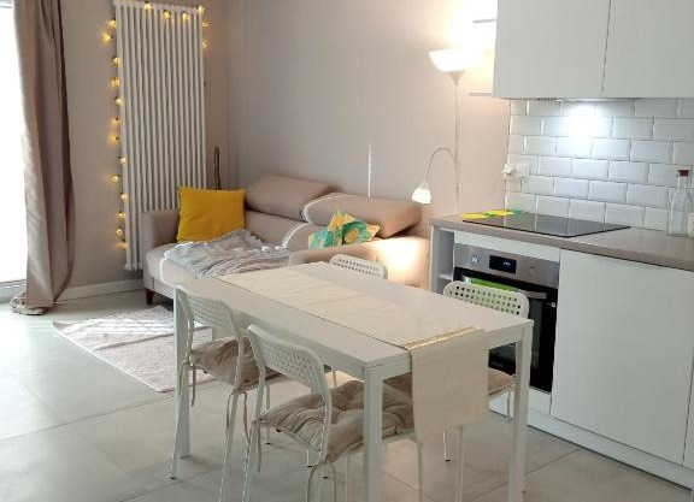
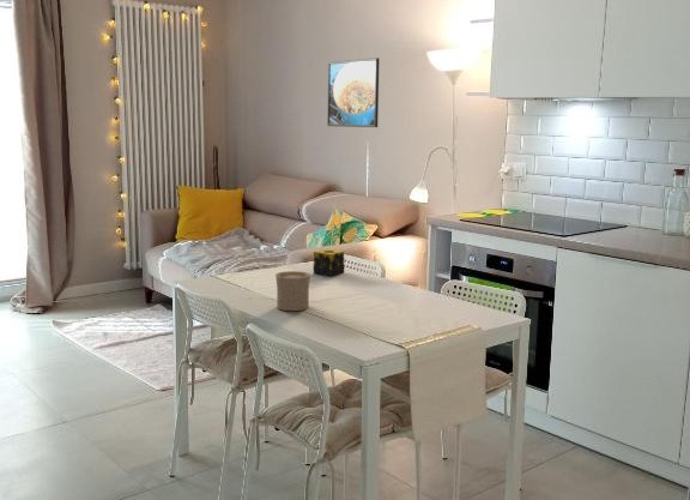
+ candle [313,247,345,277]
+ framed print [326,56,380,128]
+ cup [274,270,311,312]
